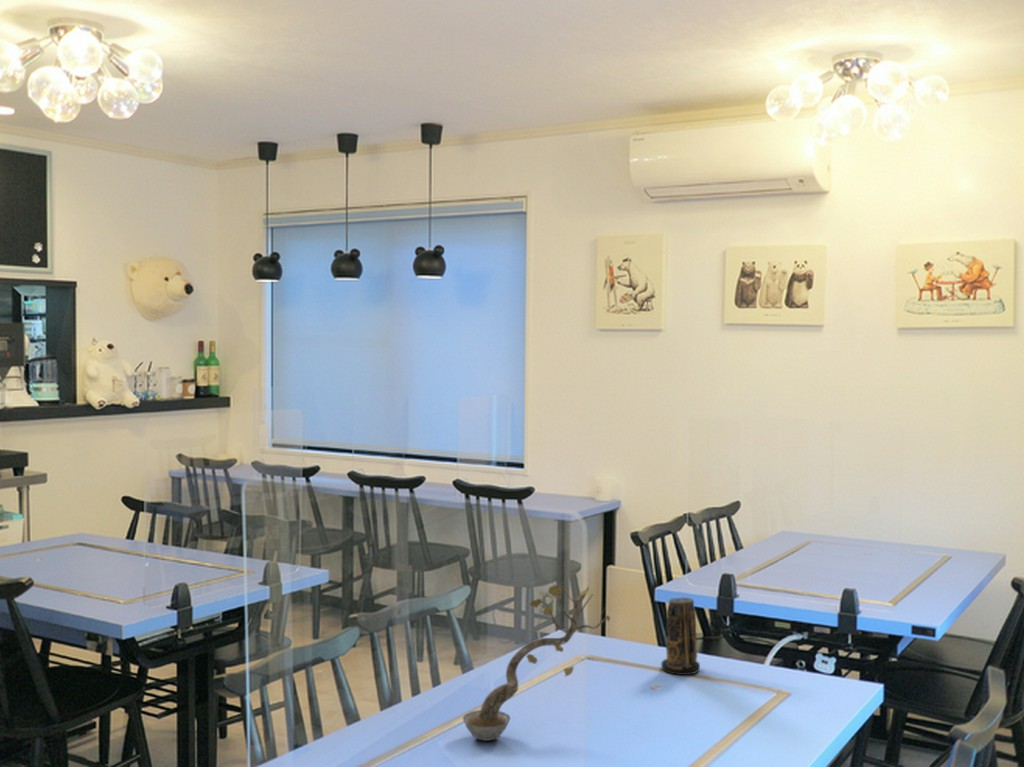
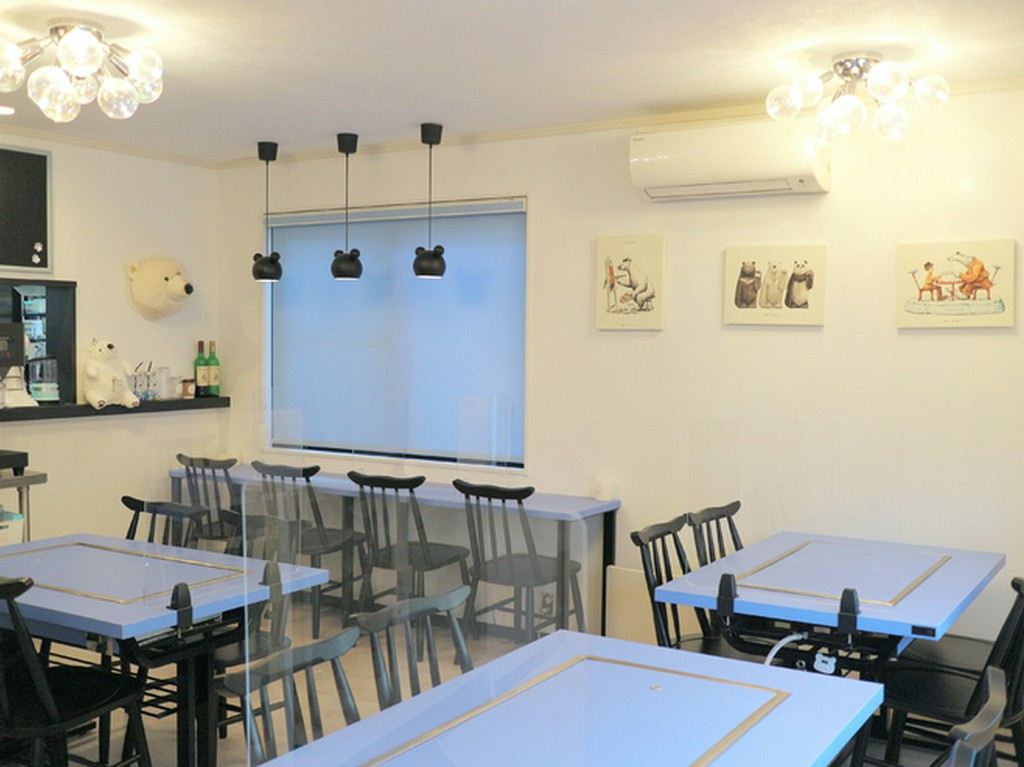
- plant [462,559,611,742]
- candle [660,596,701,676]
